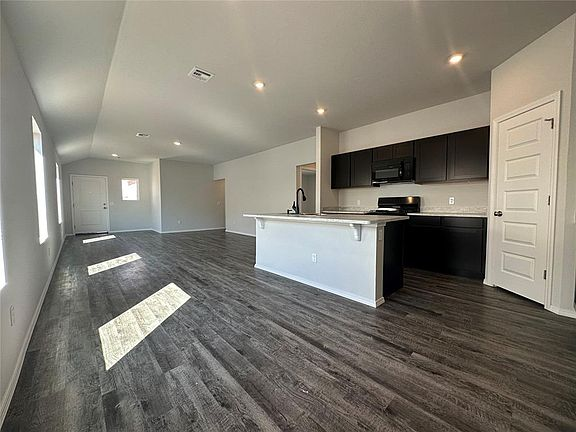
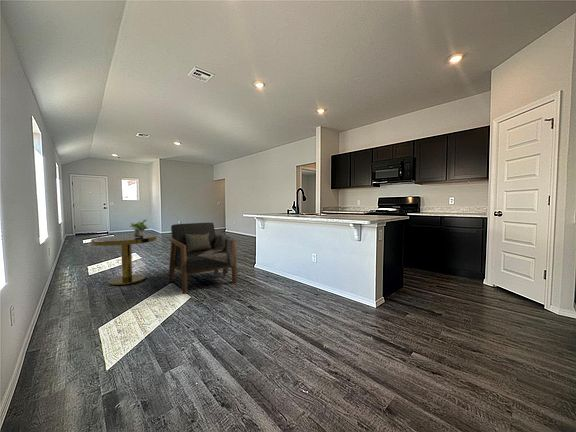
+ potted plant [129,219,149,237]
+ side table [90,233,158,286]
+ armchair [166,222,238,295]
